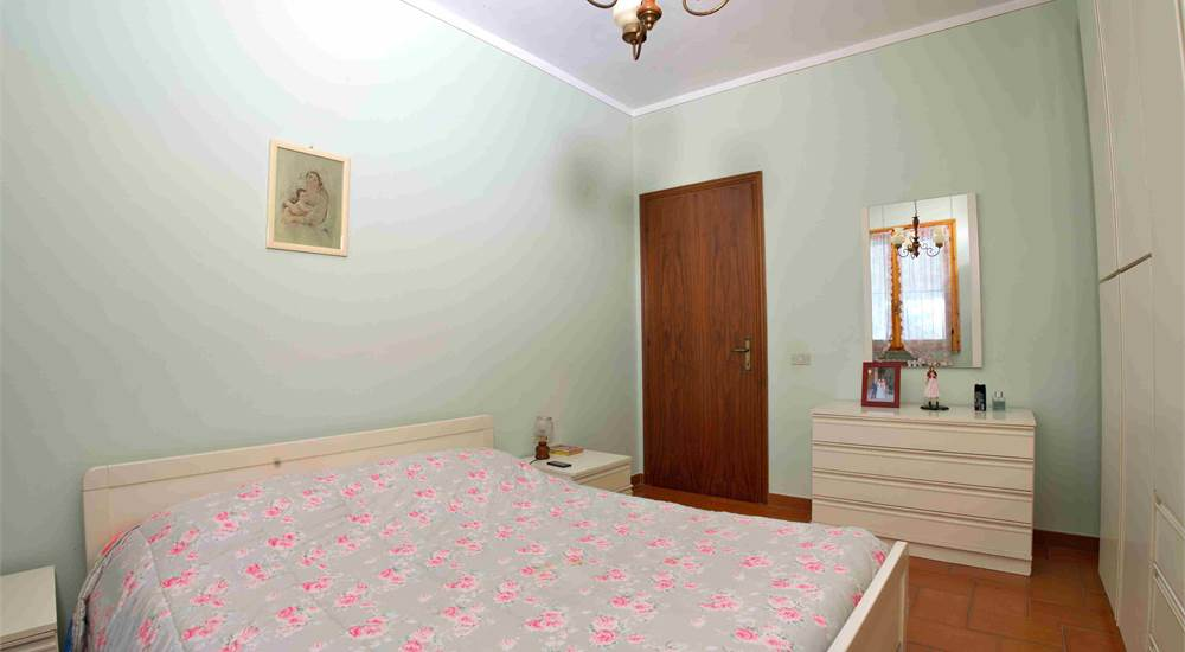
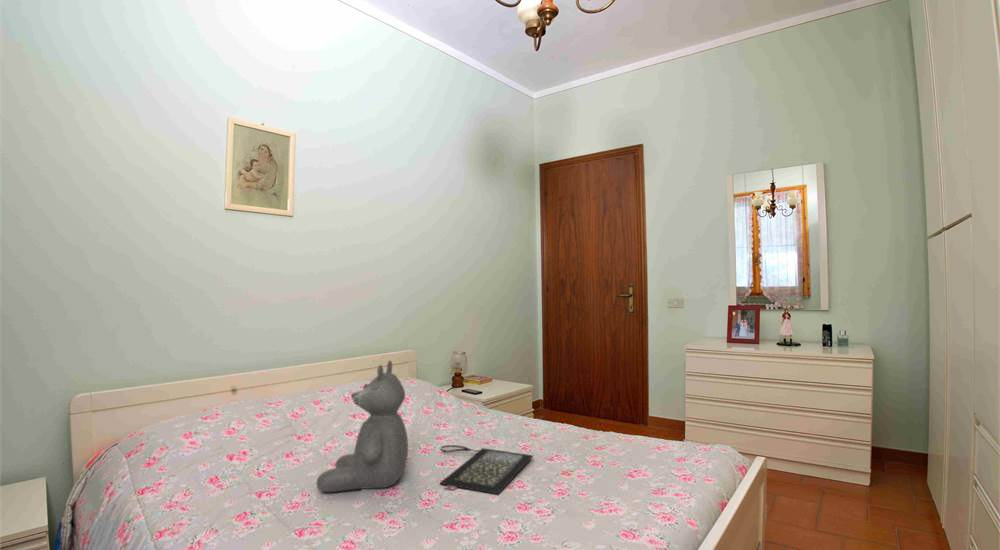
+ teddy bear [315,359,409,493]
+ clutch bag [439,444,535,496]
